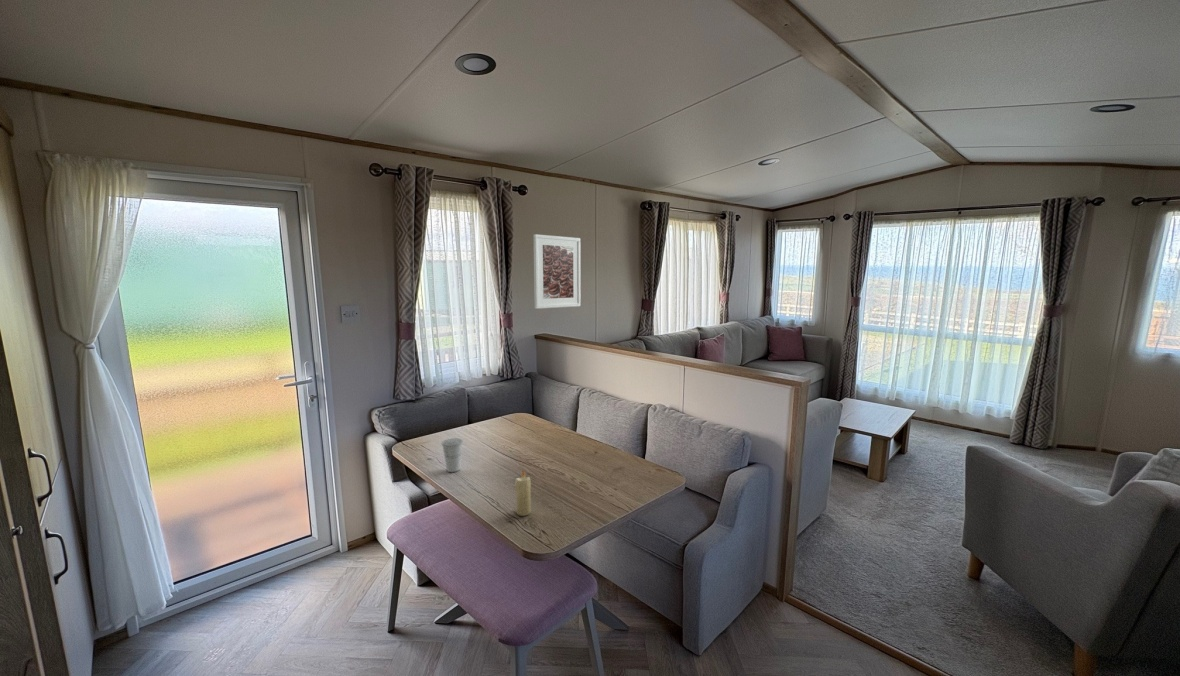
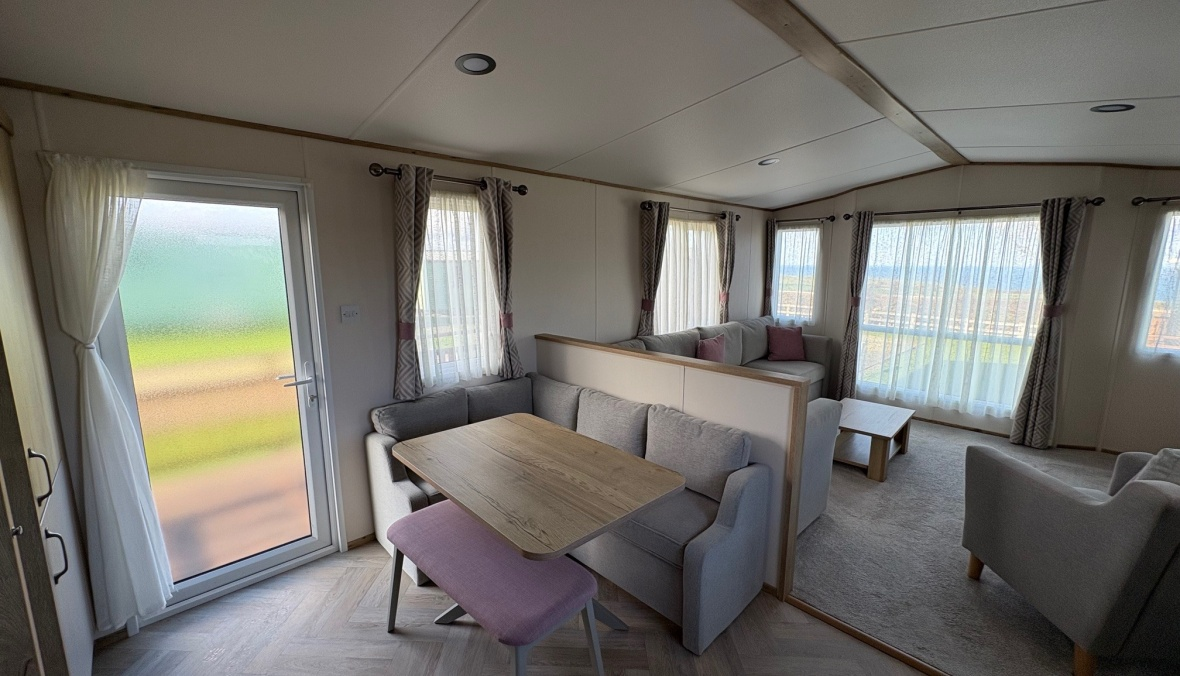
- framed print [532,233,582,310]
- cup [441,437,464,473]
- candle [514,470,532,517]
